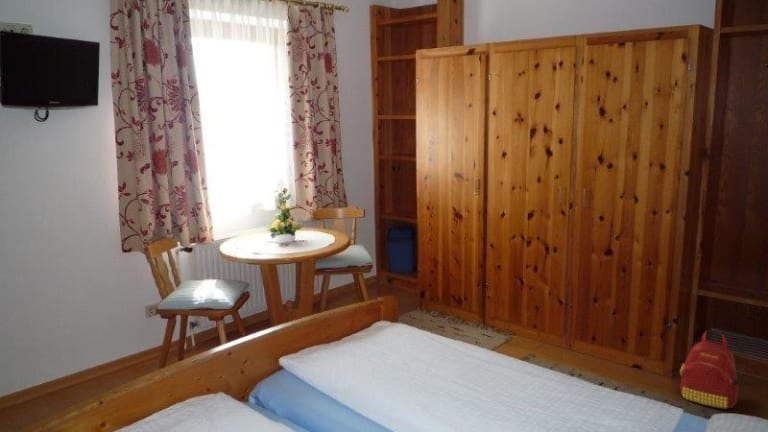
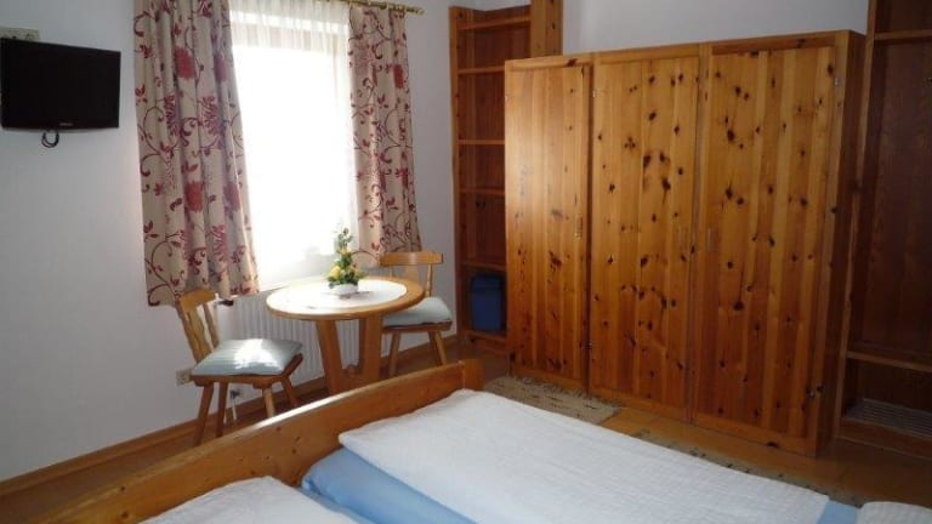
- backpack [679,329,739,411]
